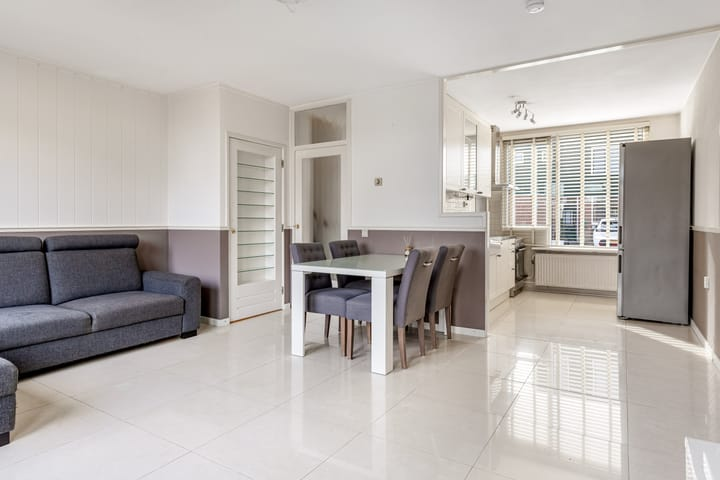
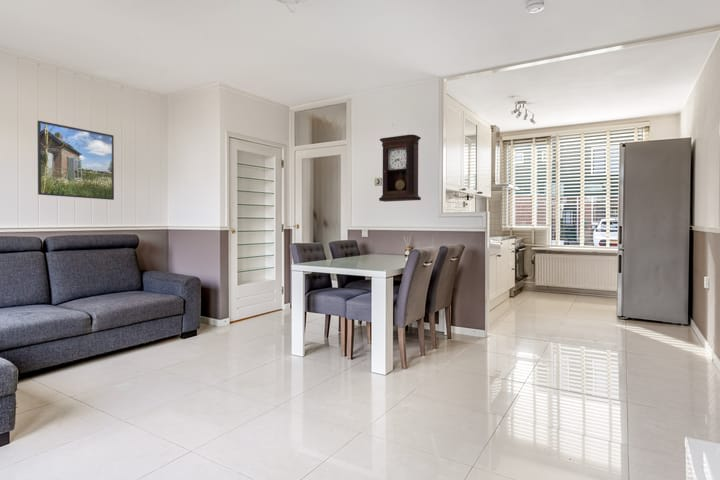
+ pendulum clock [378,134,422,203]
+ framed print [36,120,115,201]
